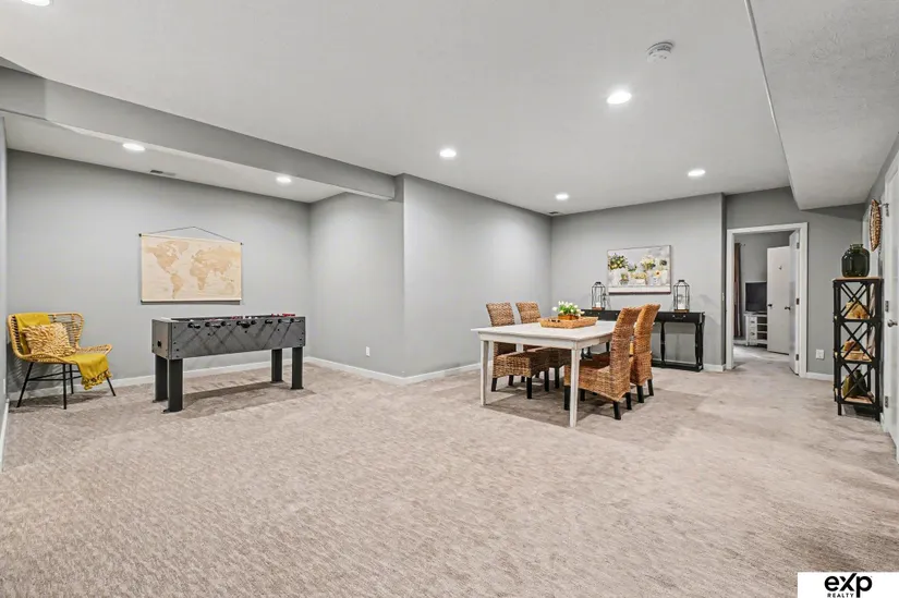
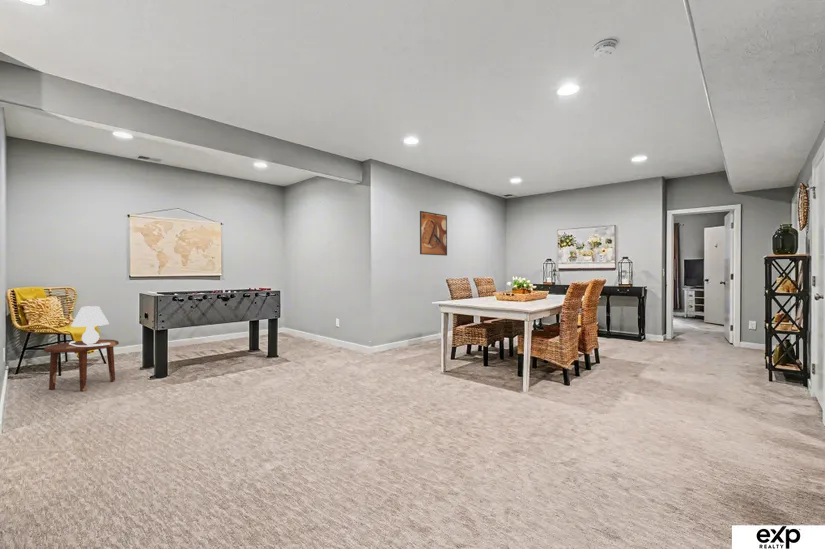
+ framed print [419,210,448,257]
+ side table [43,339,120,392]
+ table lamp [69,305,110,347]
